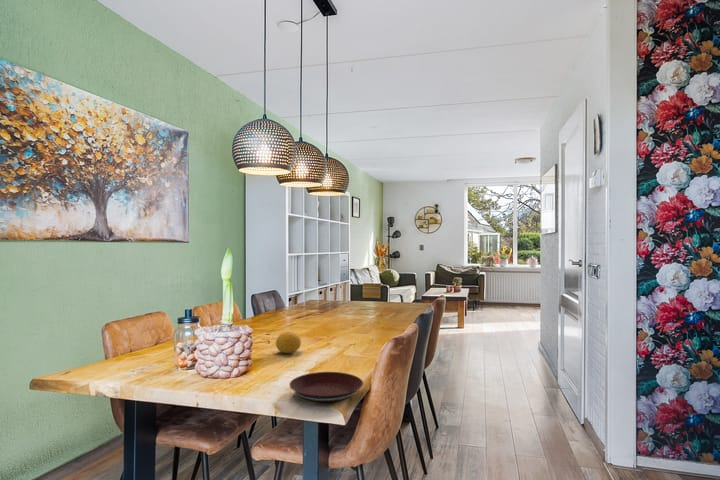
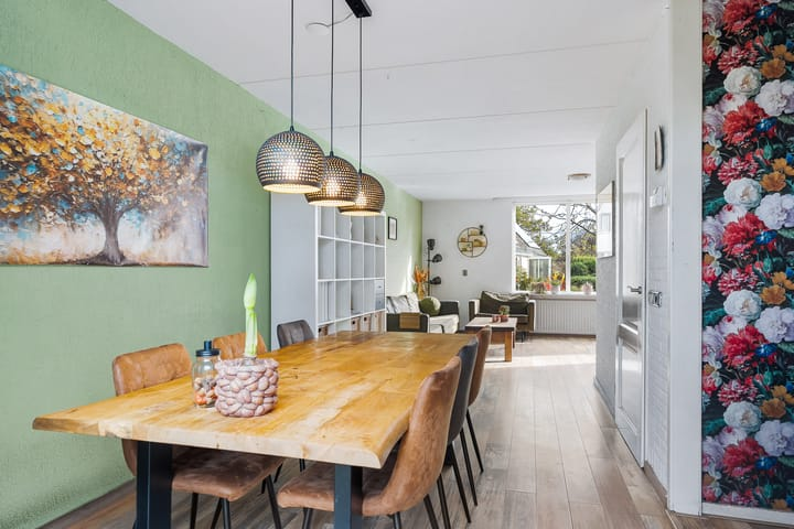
- fruit [275,331,302,354]
- plate [289,371,364,403]
